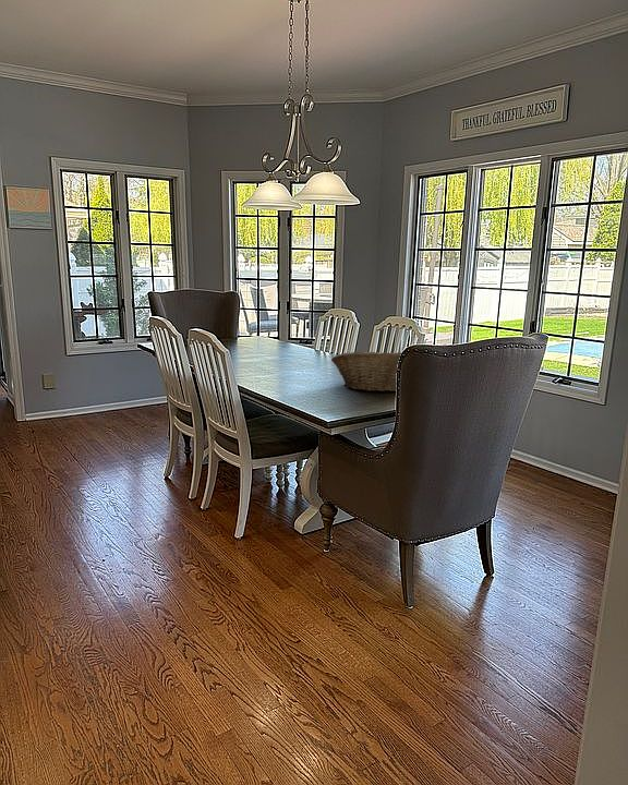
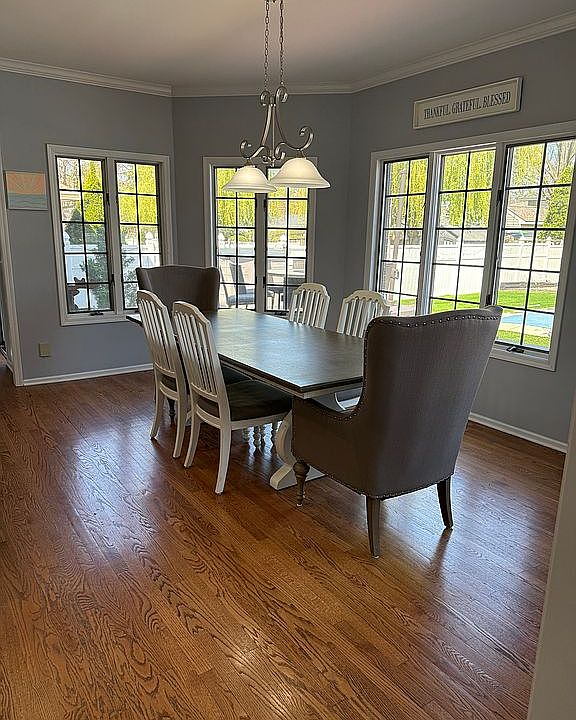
- fruit basket [330,349,401,394]
